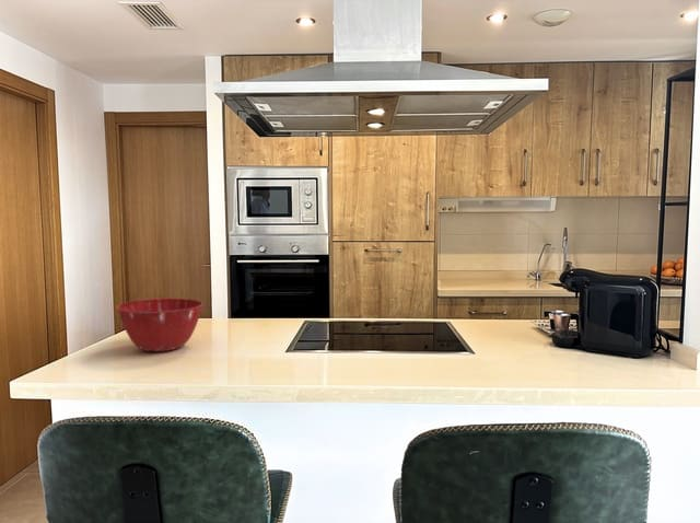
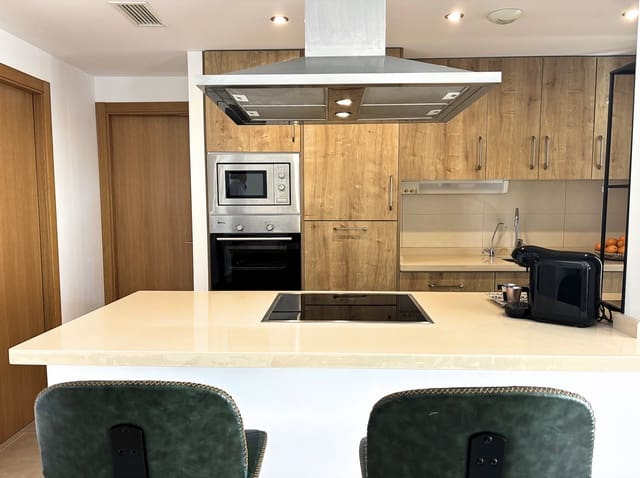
- mixing bowl [116,298,205,352]
